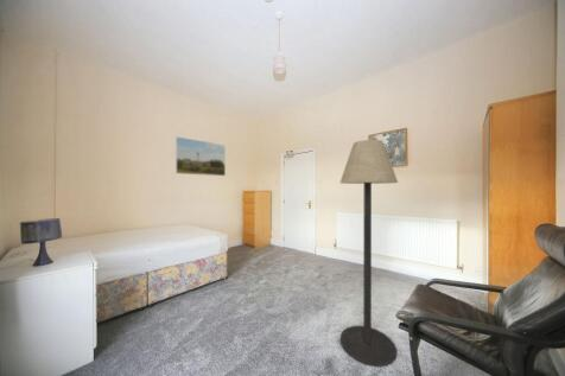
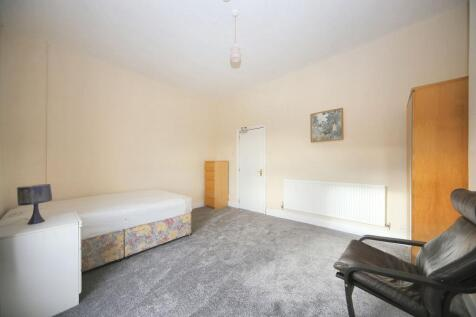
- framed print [174,135,227,177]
- floor lamp [339,139,399,368]
